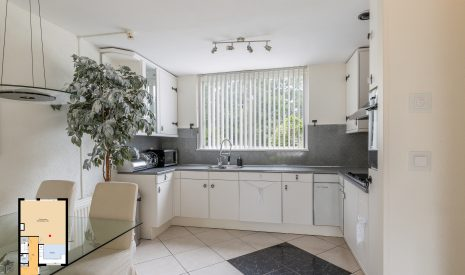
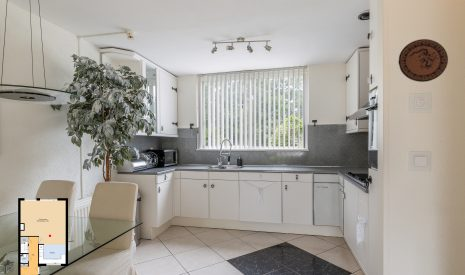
+ decorative plate [397,38,449,83]
